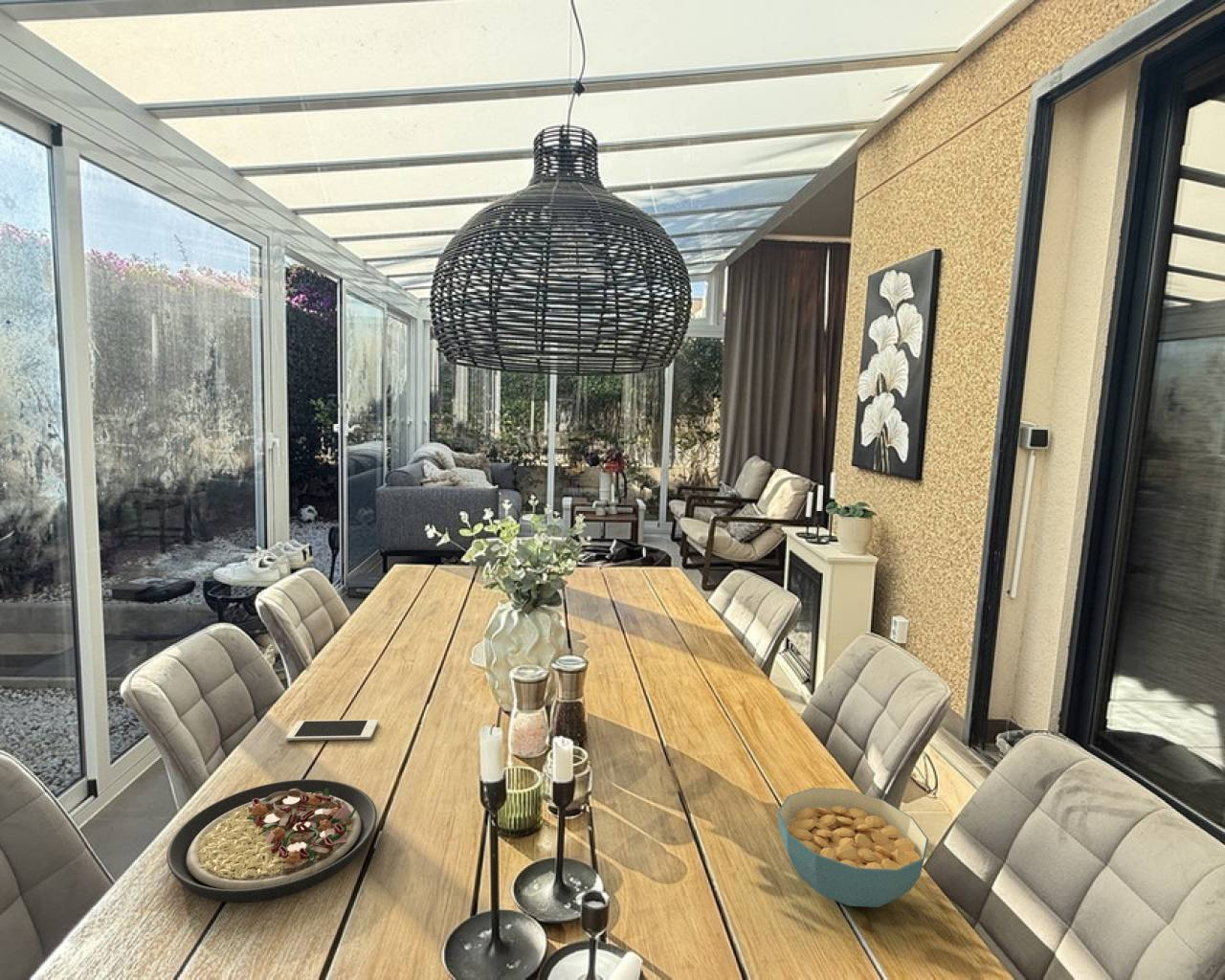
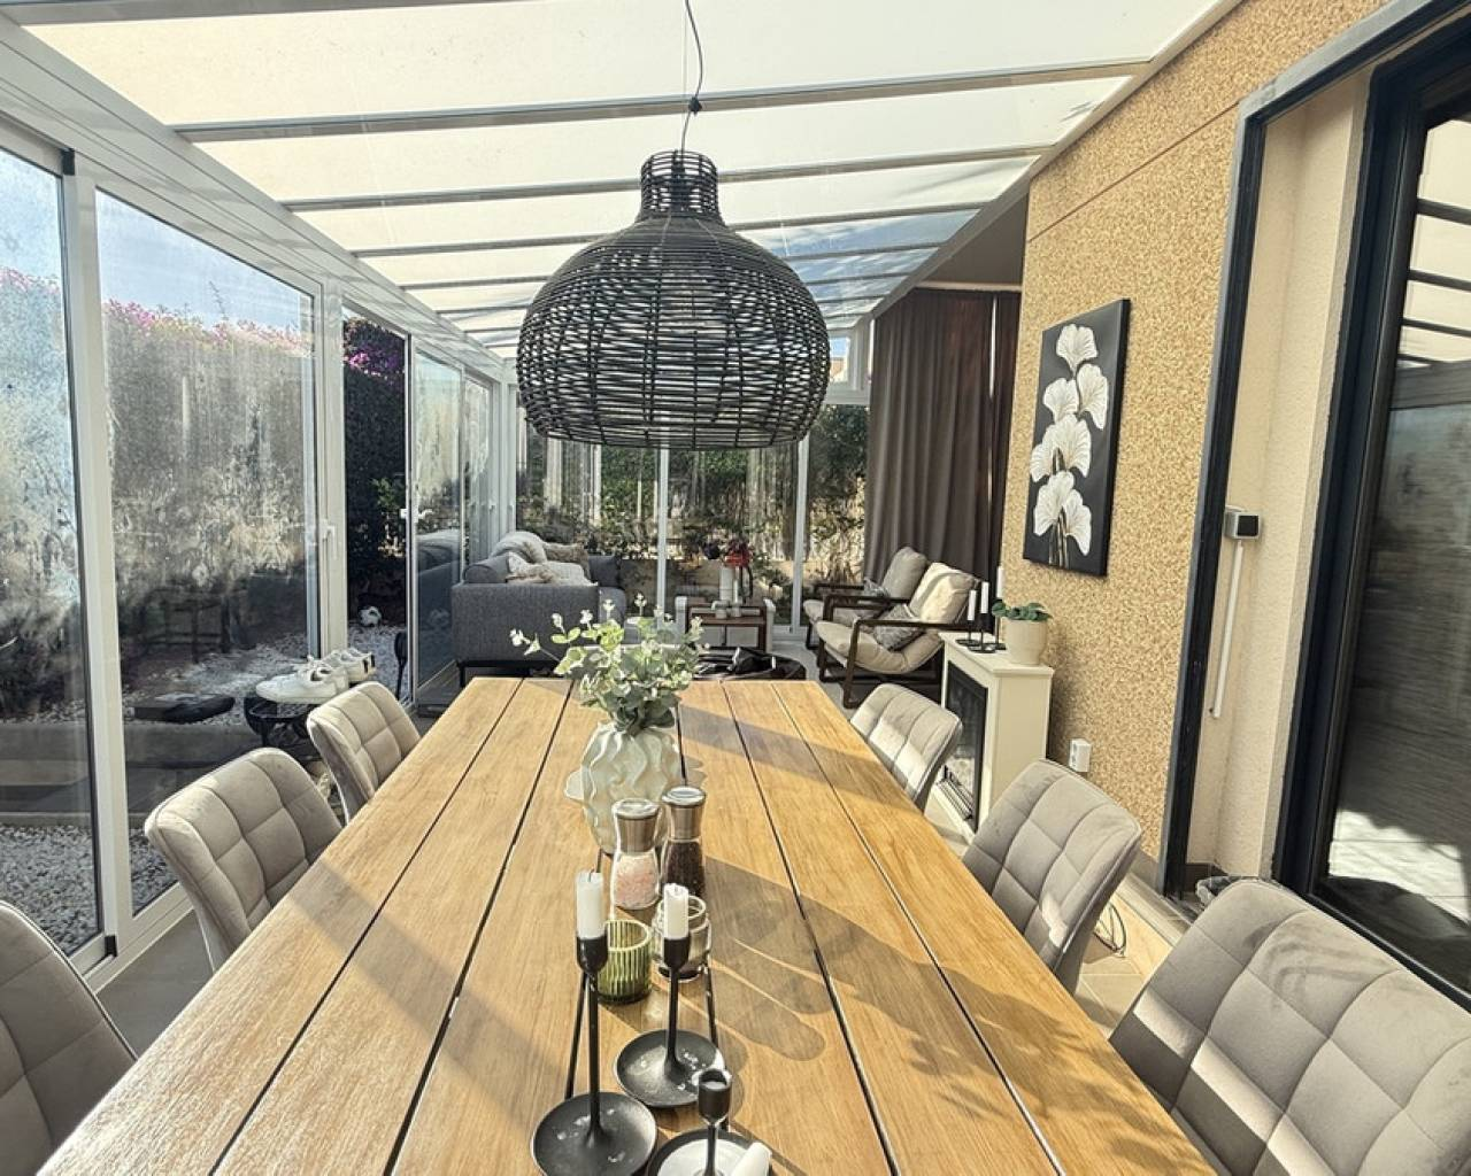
- plate [166,778,378,903]
- cell phone [285,719,379,742]
- cereal bowl [777,787,929,908]
